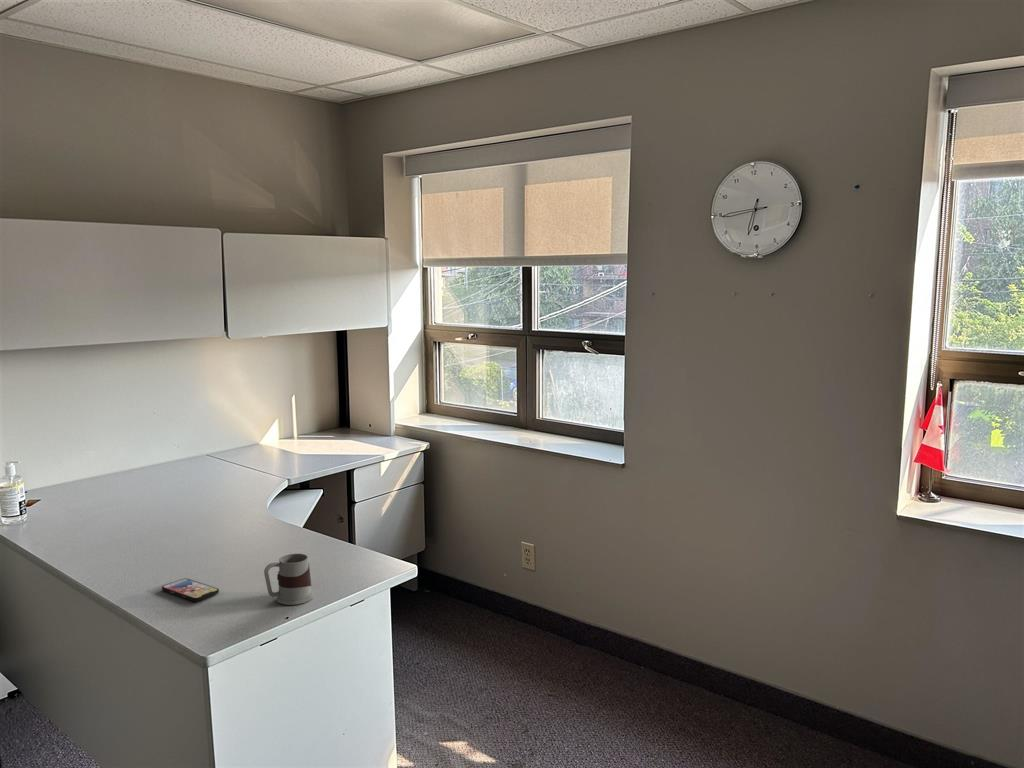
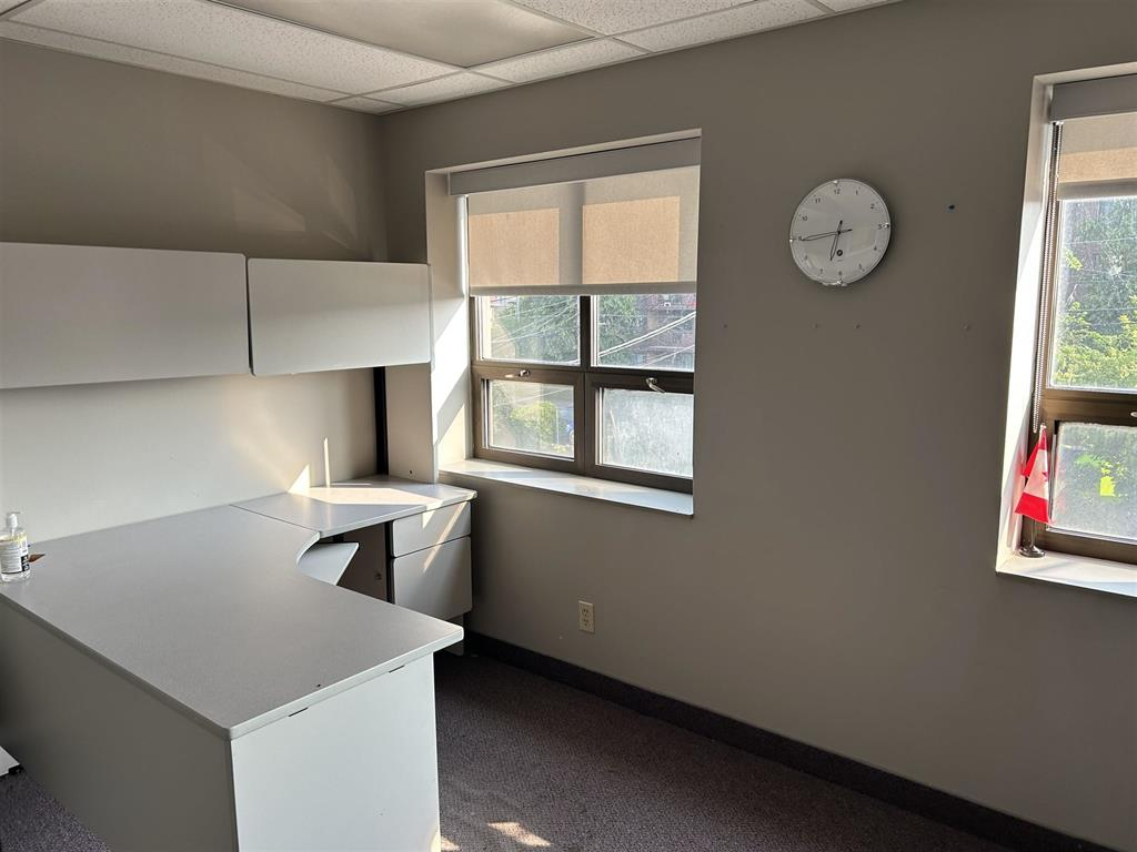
- mug [263,553,315,606]
- smartphone [161,577,220,602]
